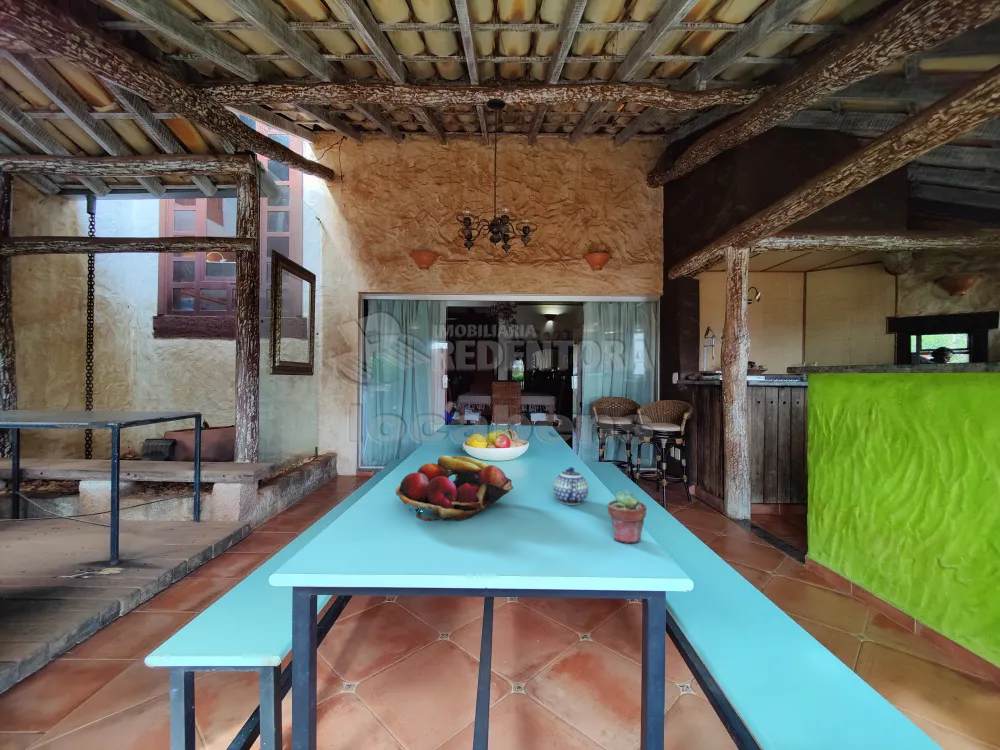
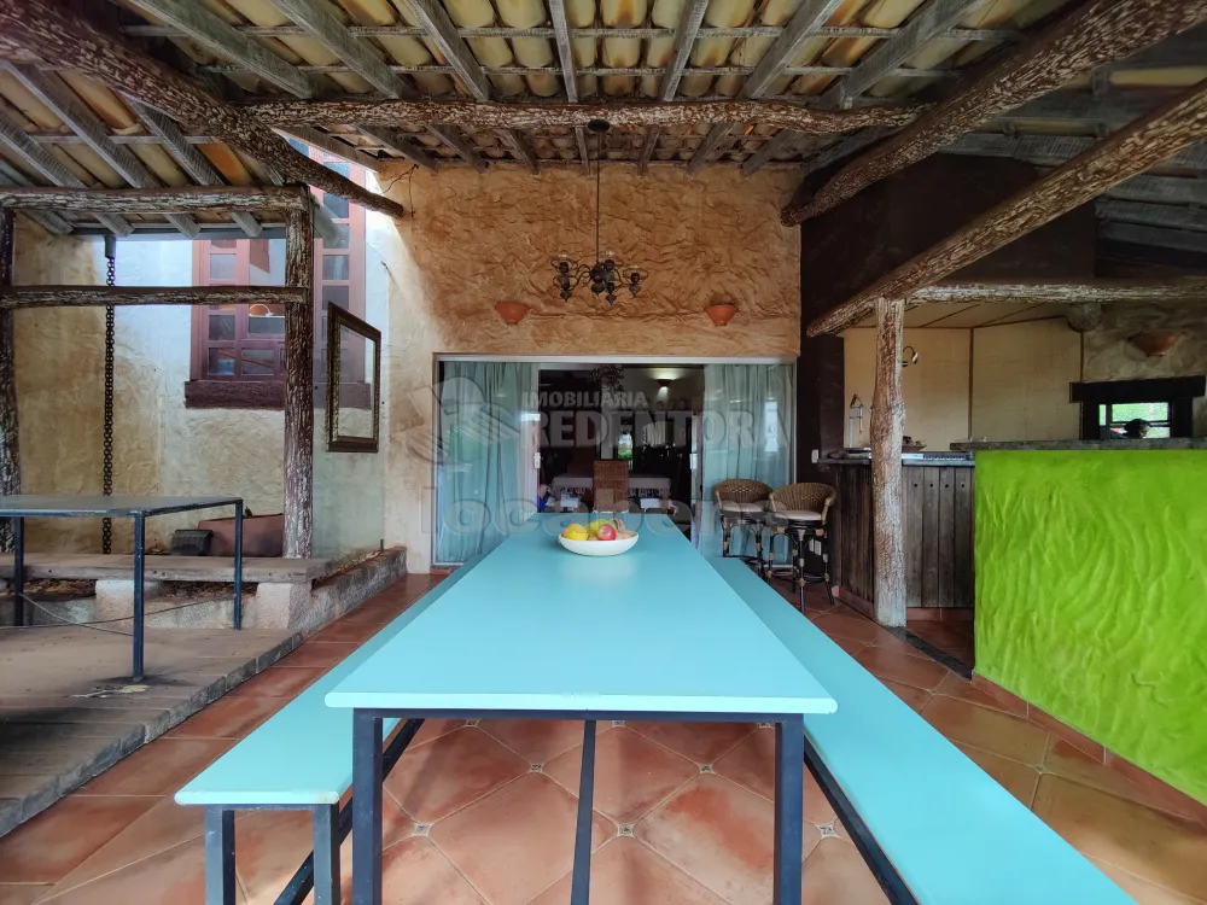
- fruit basket [395,455,514,522]
- potted succulent [607,489,648,544]
- teapot [552,466,589,506]
